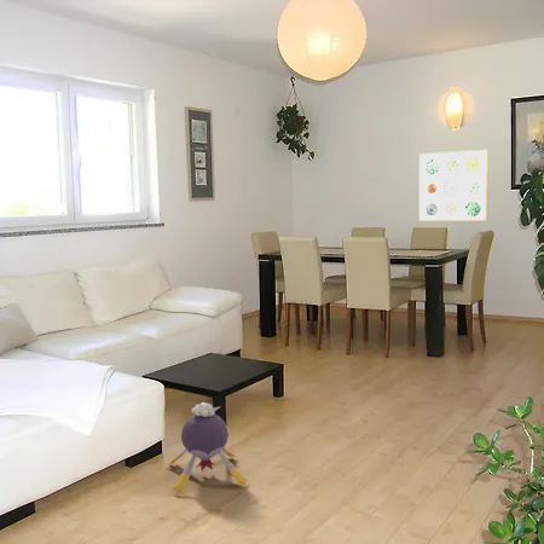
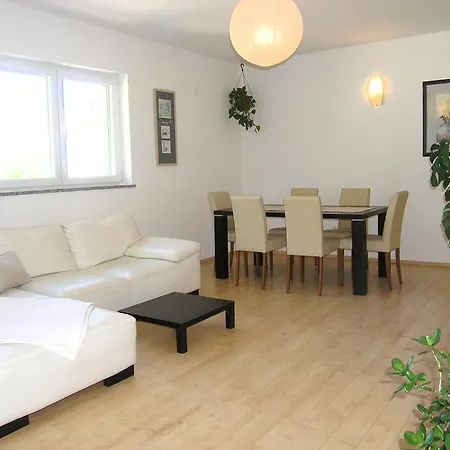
- plush toy [167,401,249,494]
- wall art [418,149,490,222]
